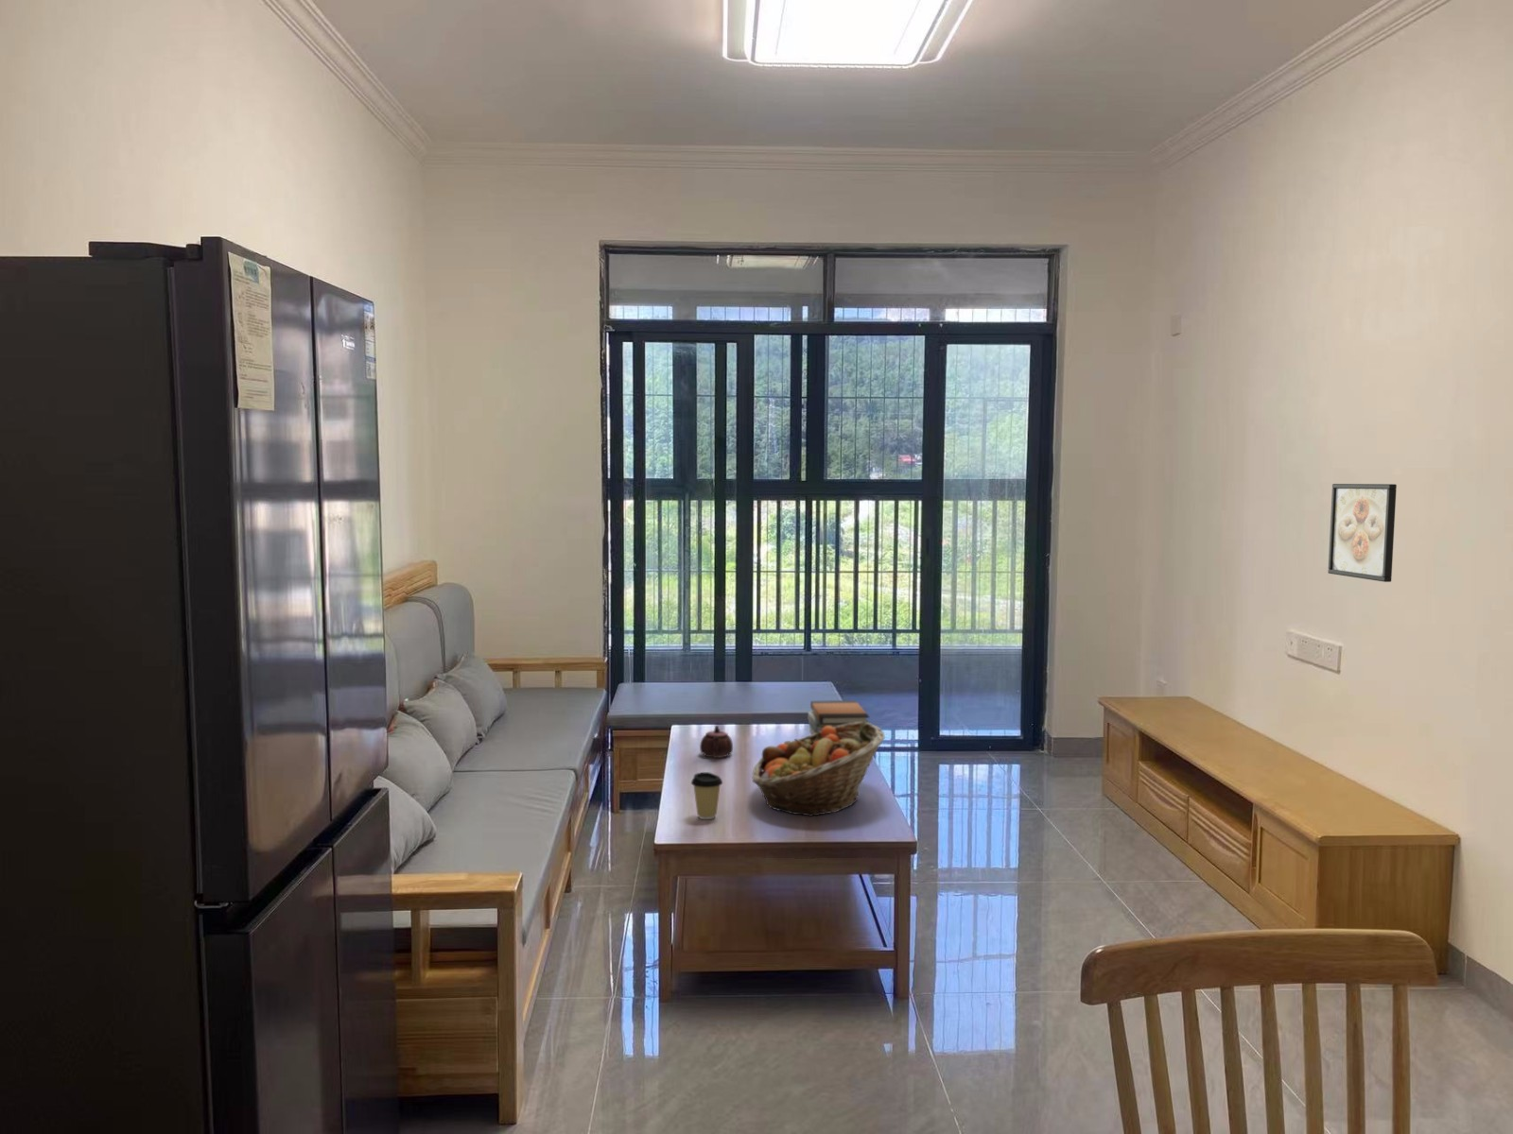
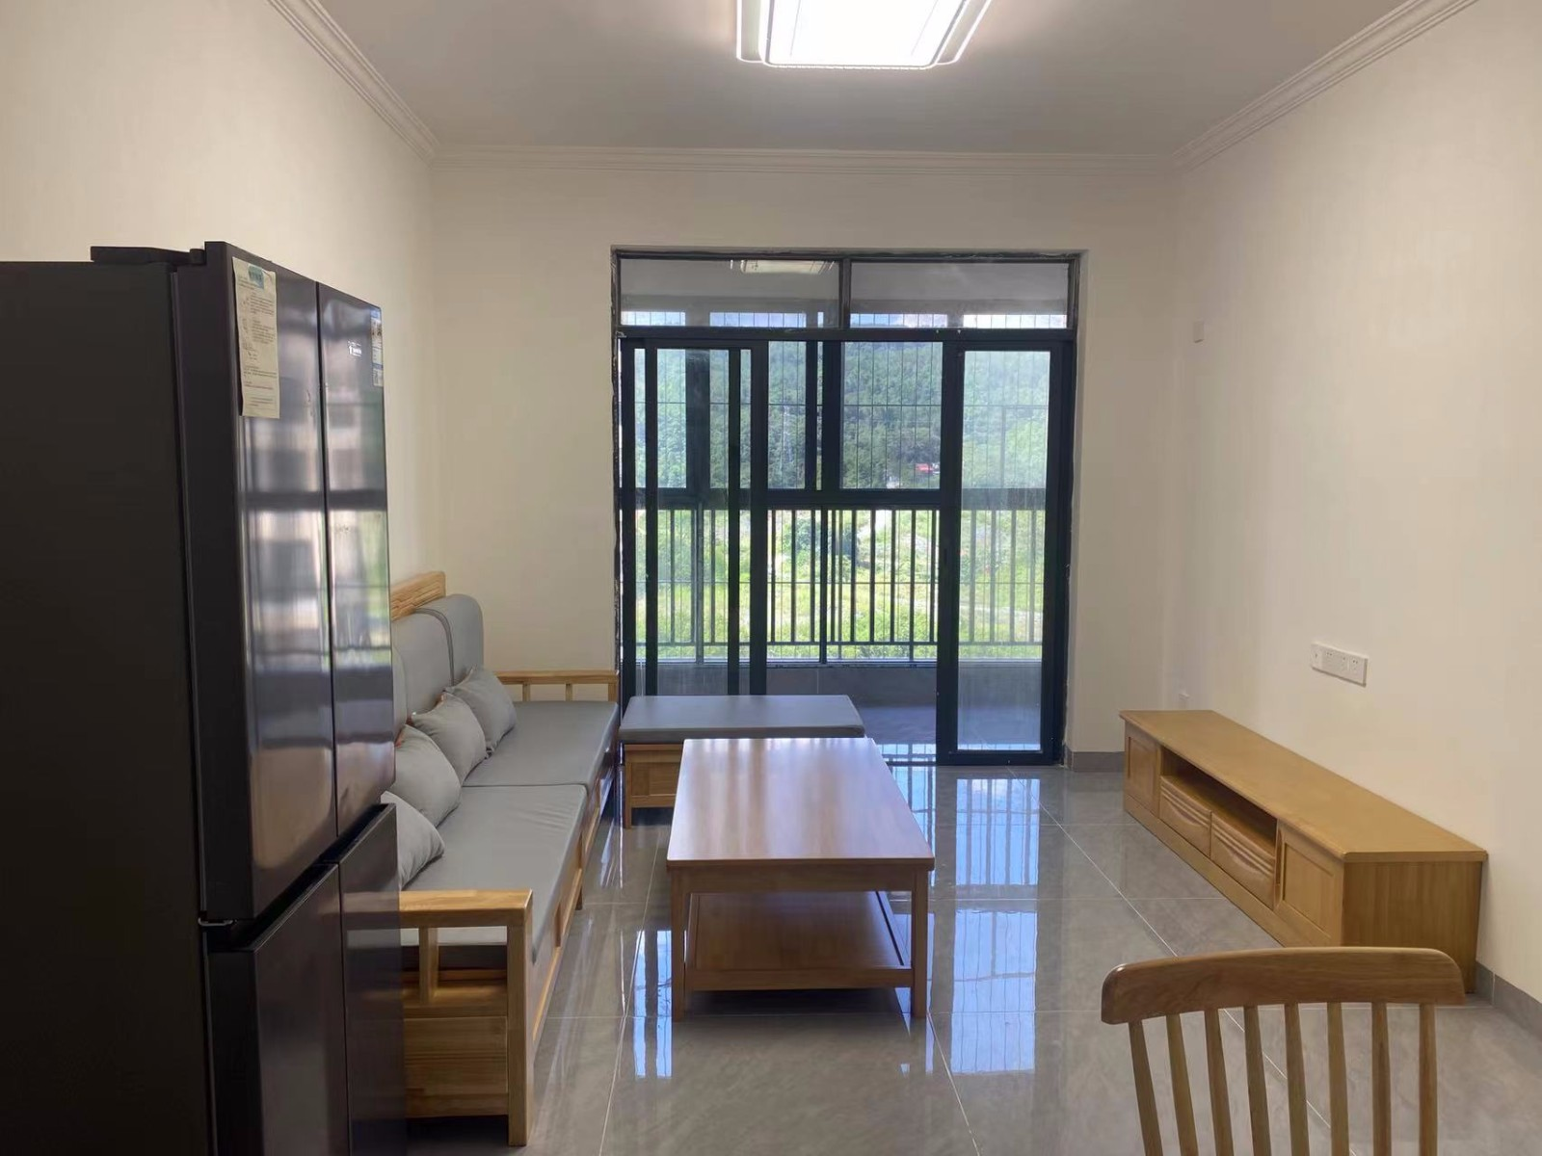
- coffee cup [690,771,723,821]
- book stack [808,699,870,735]
- teapot [699,724,734,759]
- fruit basket [751,722,886,817]
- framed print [1327,482,1397,582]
